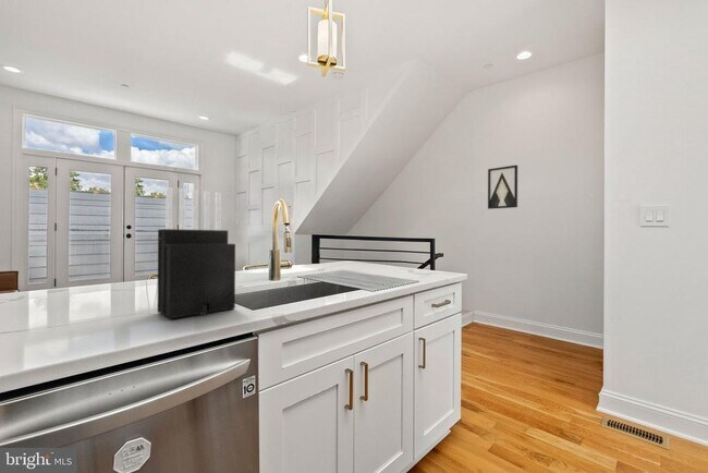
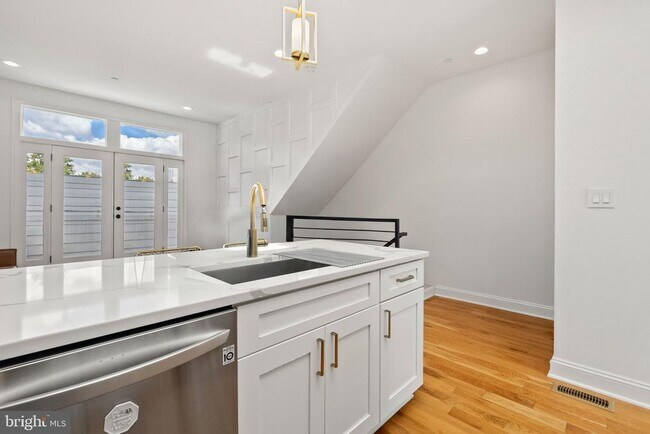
- knife block [157,186,236,320]
- wall art [487,165,518,210]
